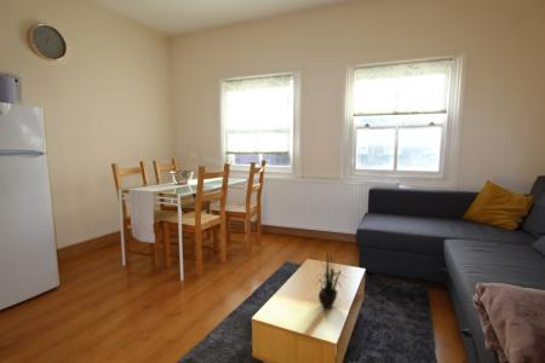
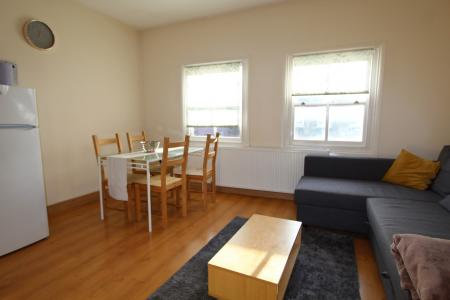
- potted plant [312,250,349,310]
